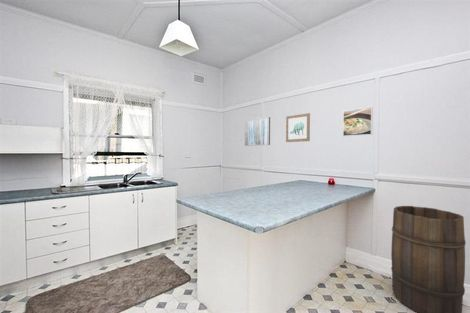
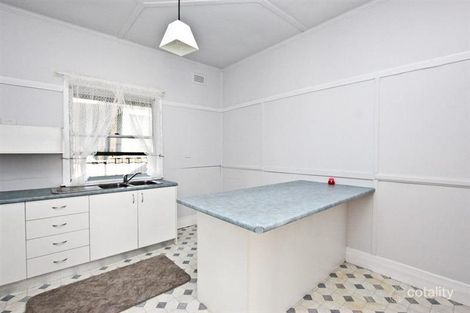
- wooden barrel [390,205,467,313]
- wall art [244,116,271,147]
- wall art [285,112,311,143]
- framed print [342,106,374,137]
